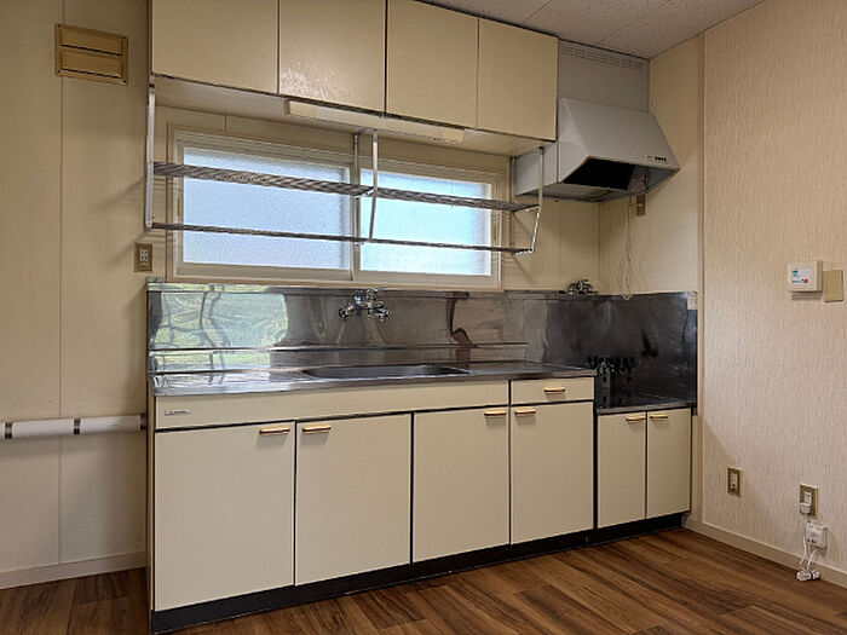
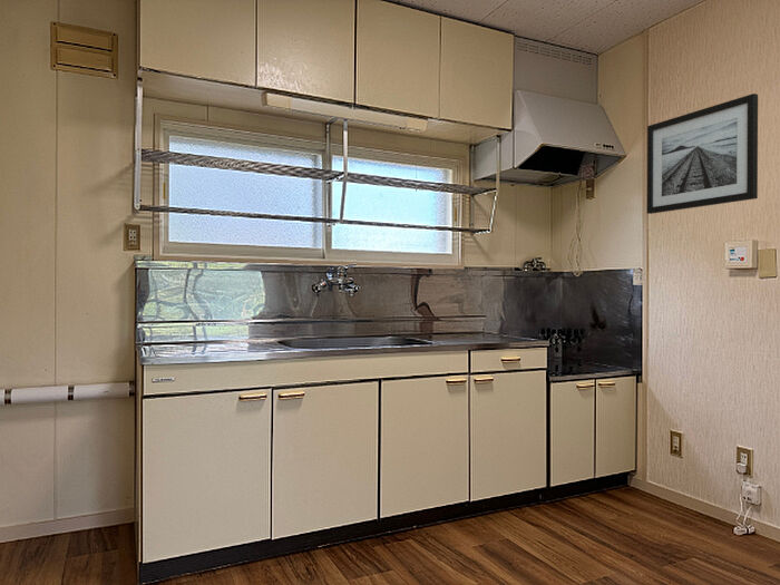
+ wall art [646,92,759,215]
